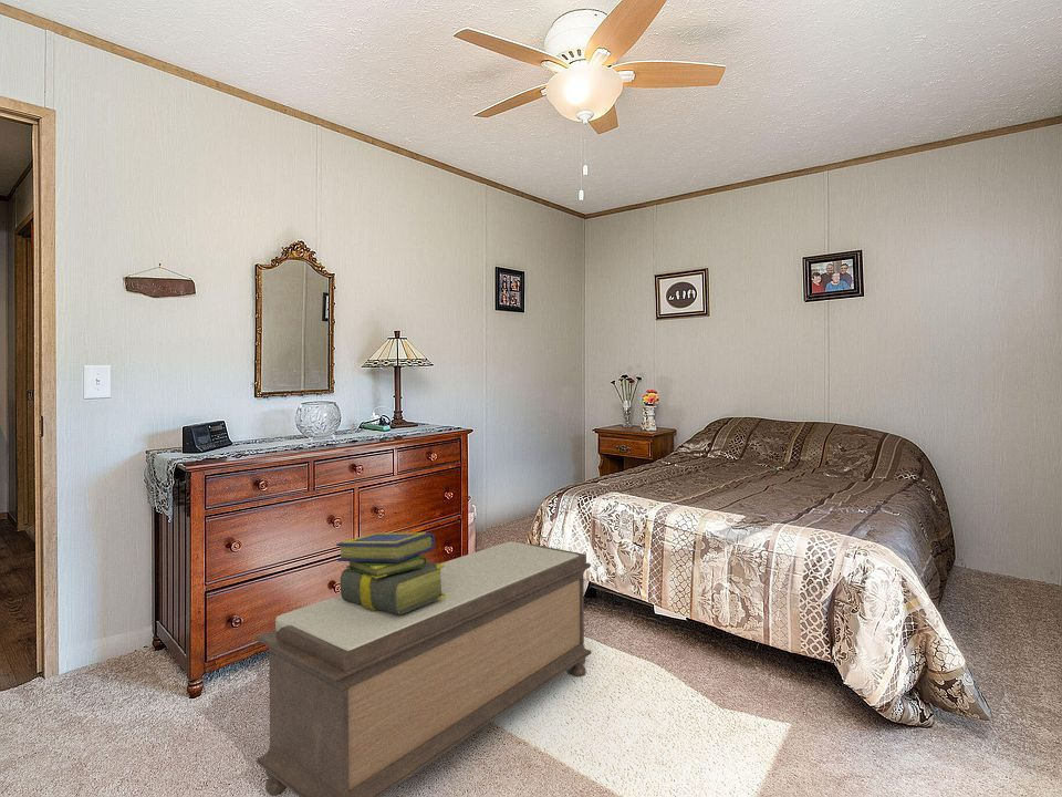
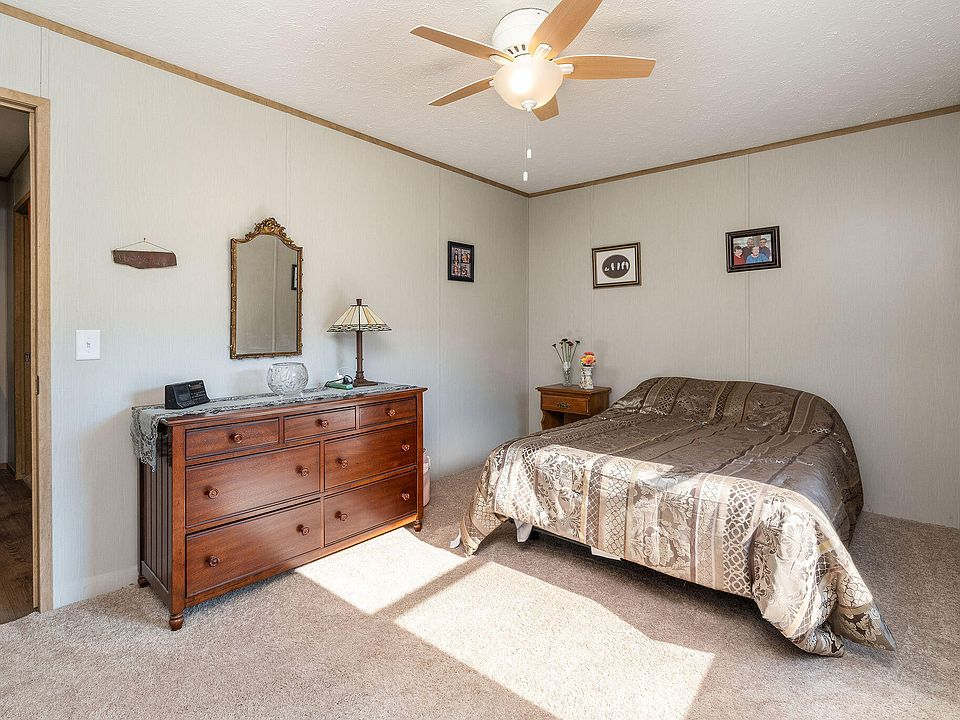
- stack of books [335,531,446,614]
- bench [254,540,593,797]
